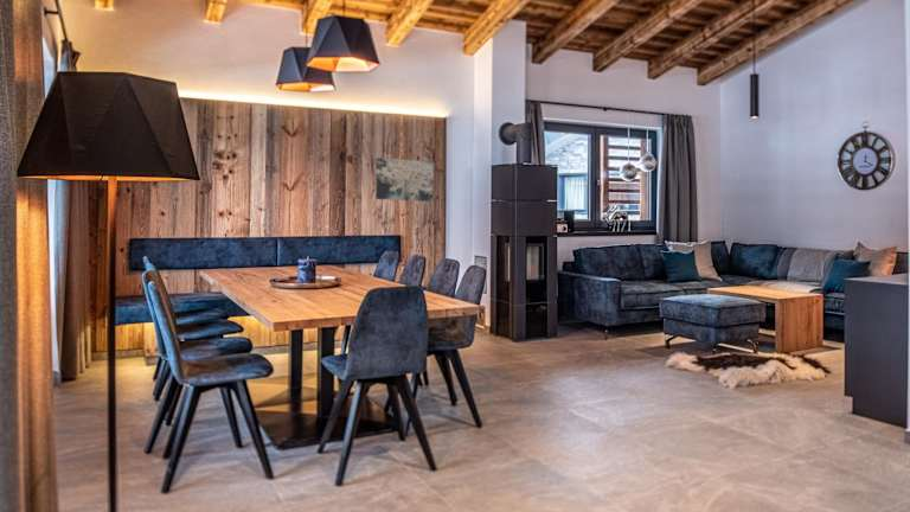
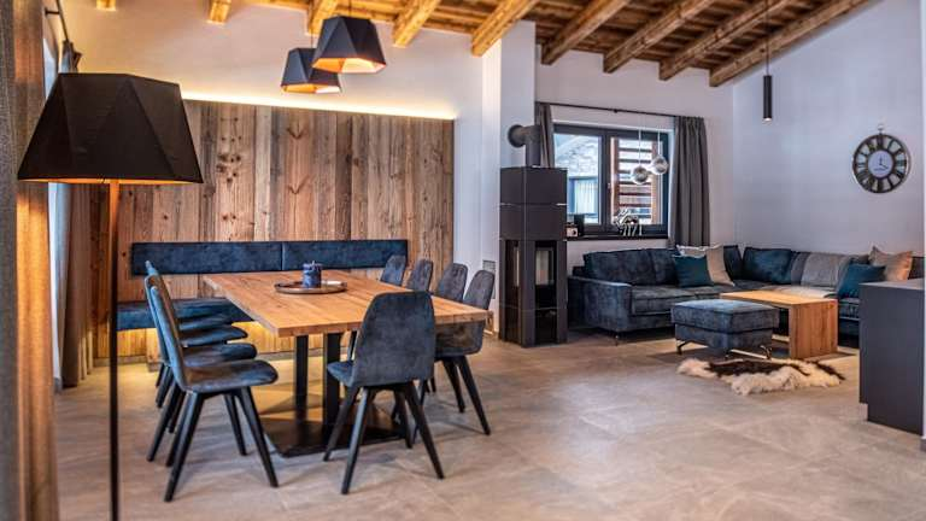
- wall art [374,156,435,203]
